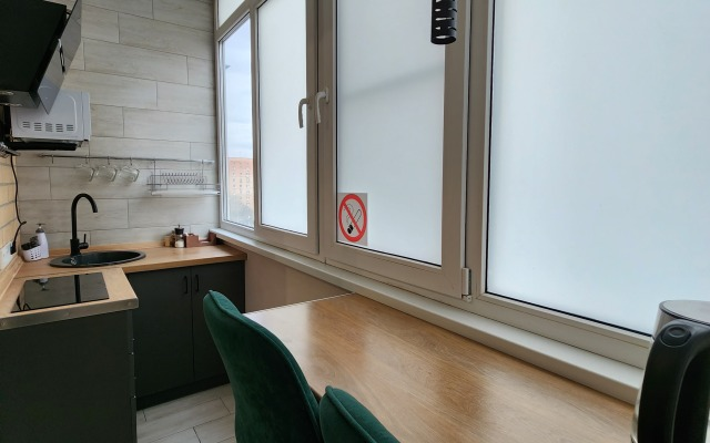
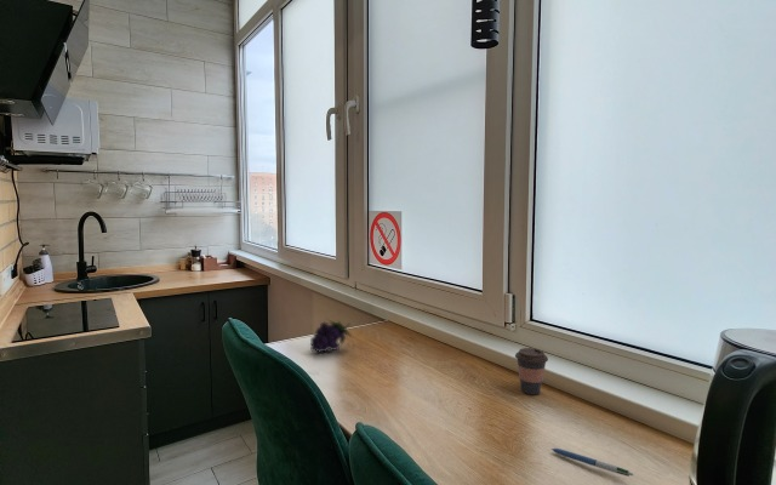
+ pen [550,447,634,478]
+ fruit [309,316,353,354]
+ coffee cup [514,347,549,395]
